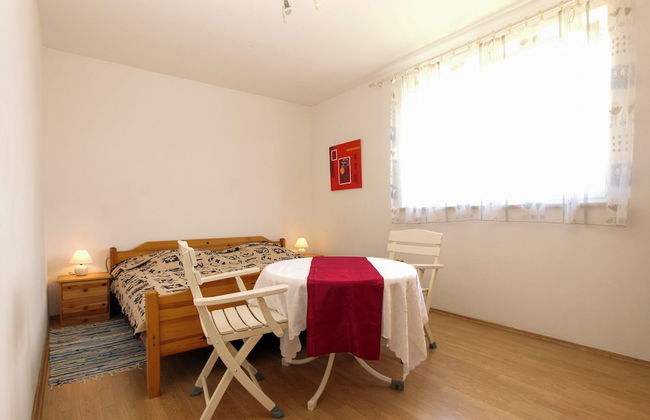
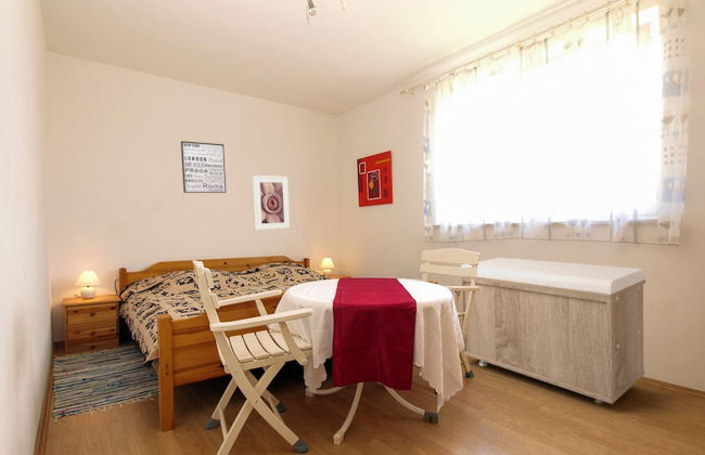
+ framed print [252,174,291,231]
+ storage bench [459,257,646,405]
+ wall art [180,140,227,194]
